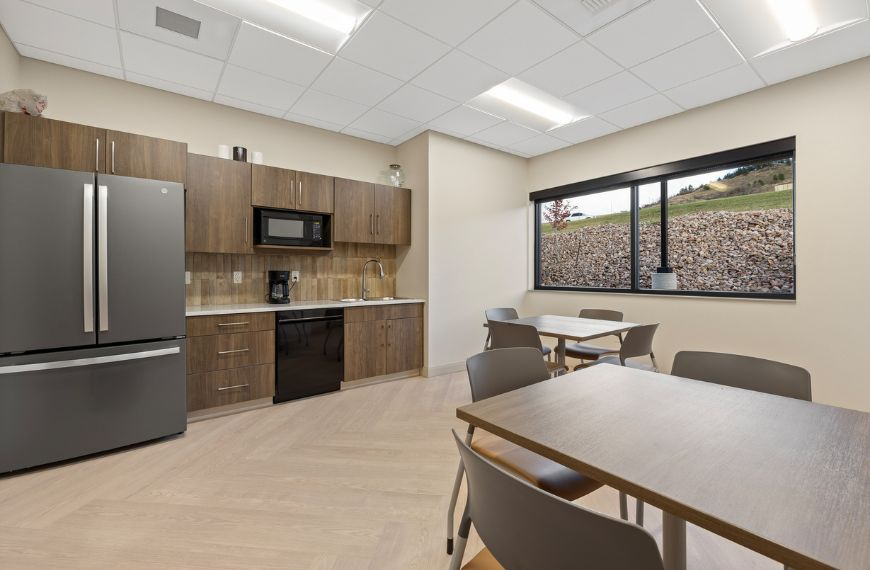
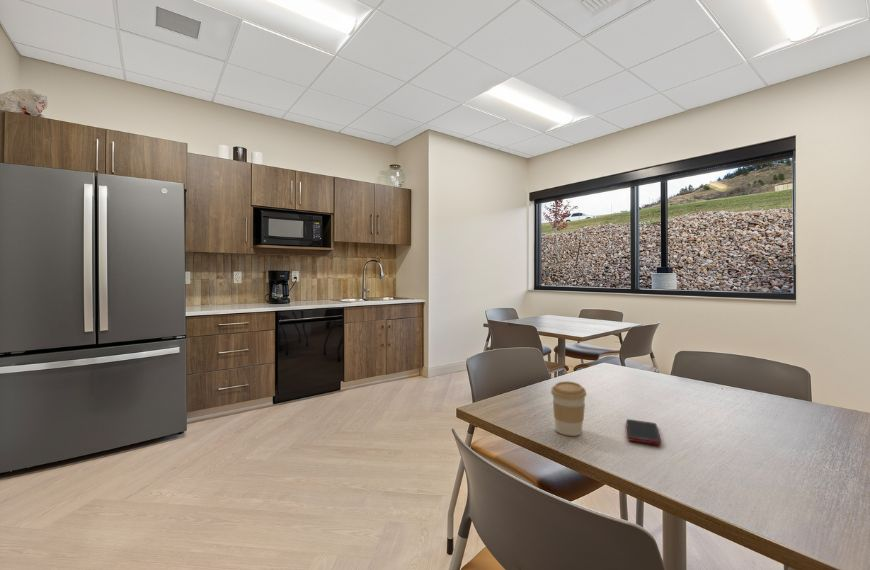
+ coffee cup [550,380,588,437]
+ cell phone [625,418,662,446]
